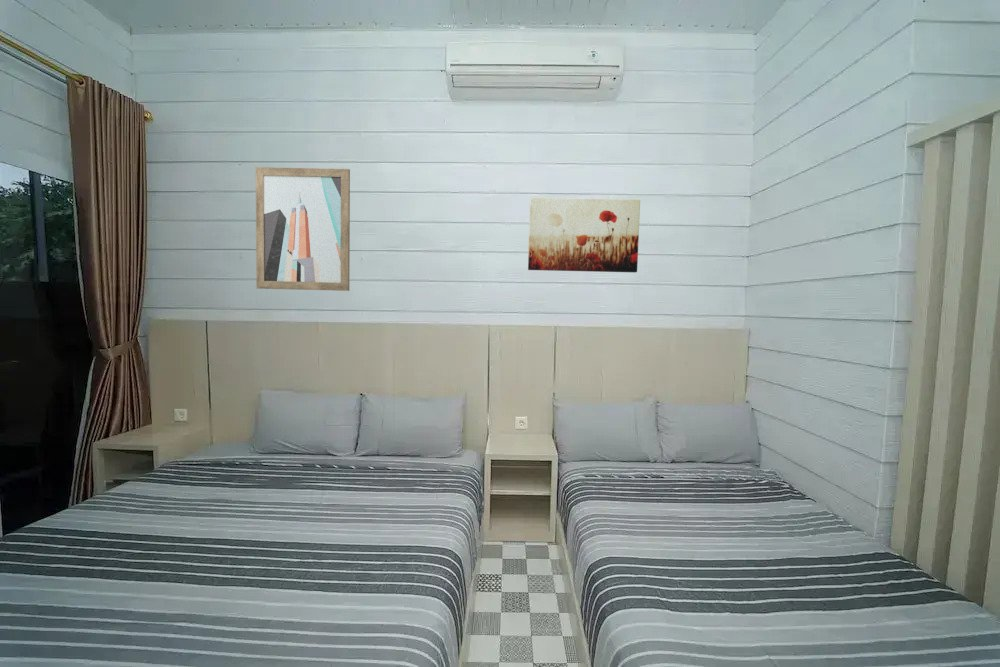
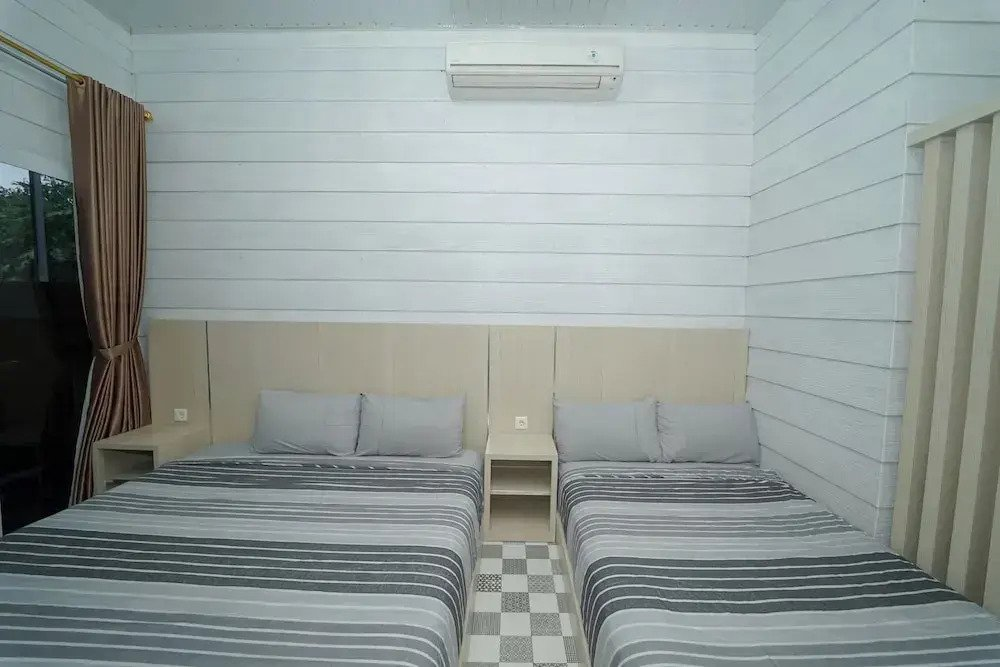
- wall art [254,166,351,292]
- wall art [527,197,641,273]
